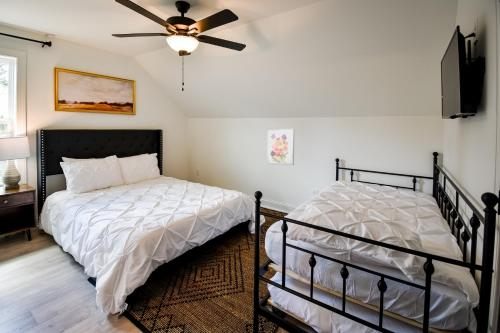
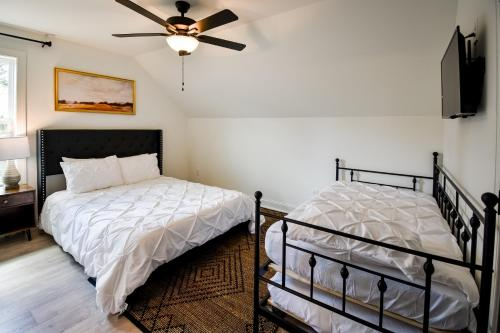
- wall art [267,128,295,166]
